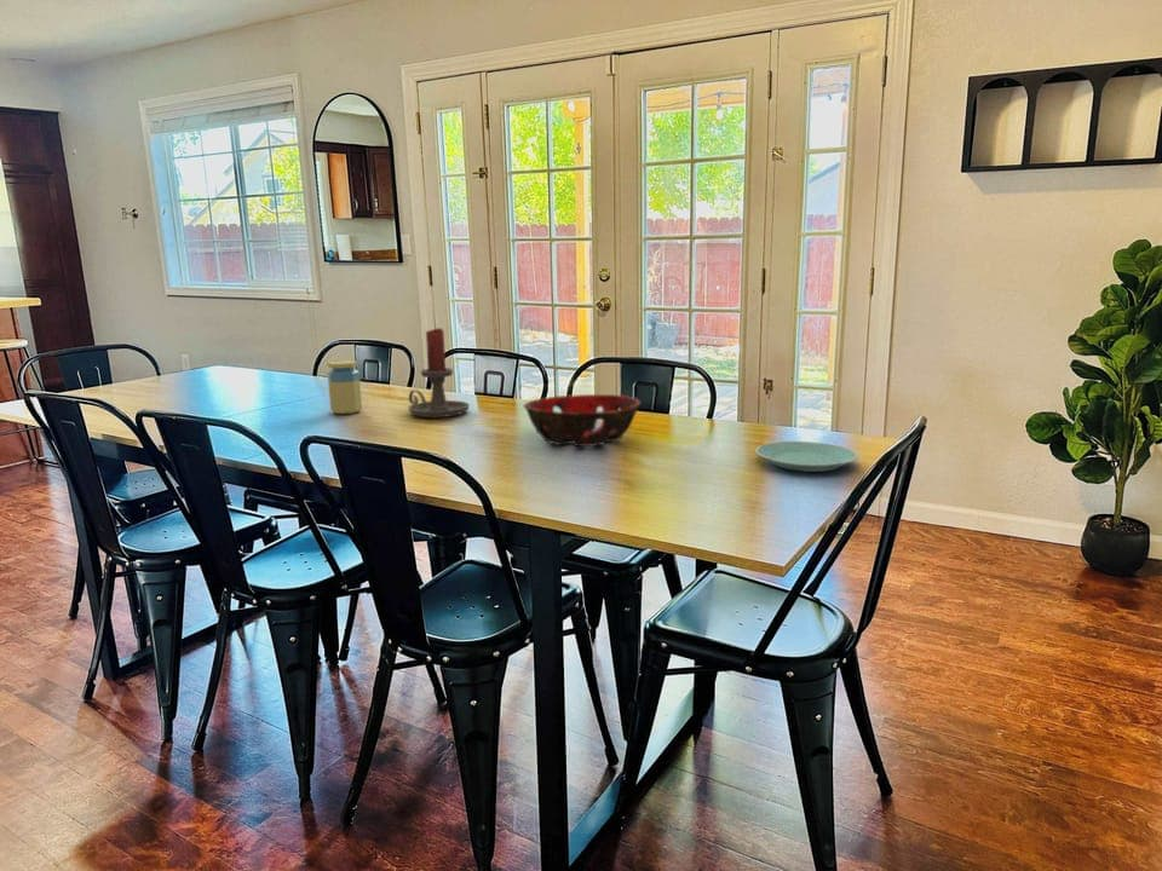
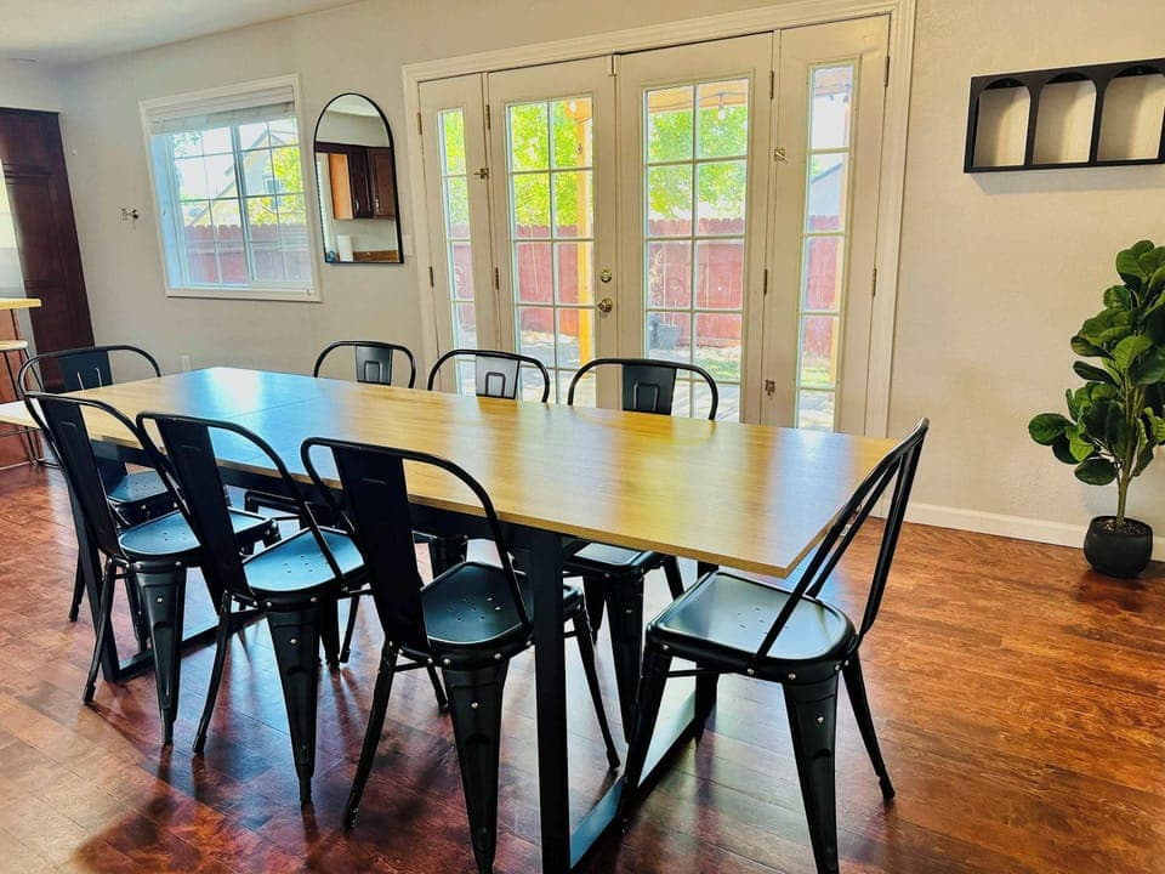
- decorative bowl [523,393,642,448]
- candle holder [407,327,471,419]
- jar [327,359,363,415]
- plate [754,440,859,473]
